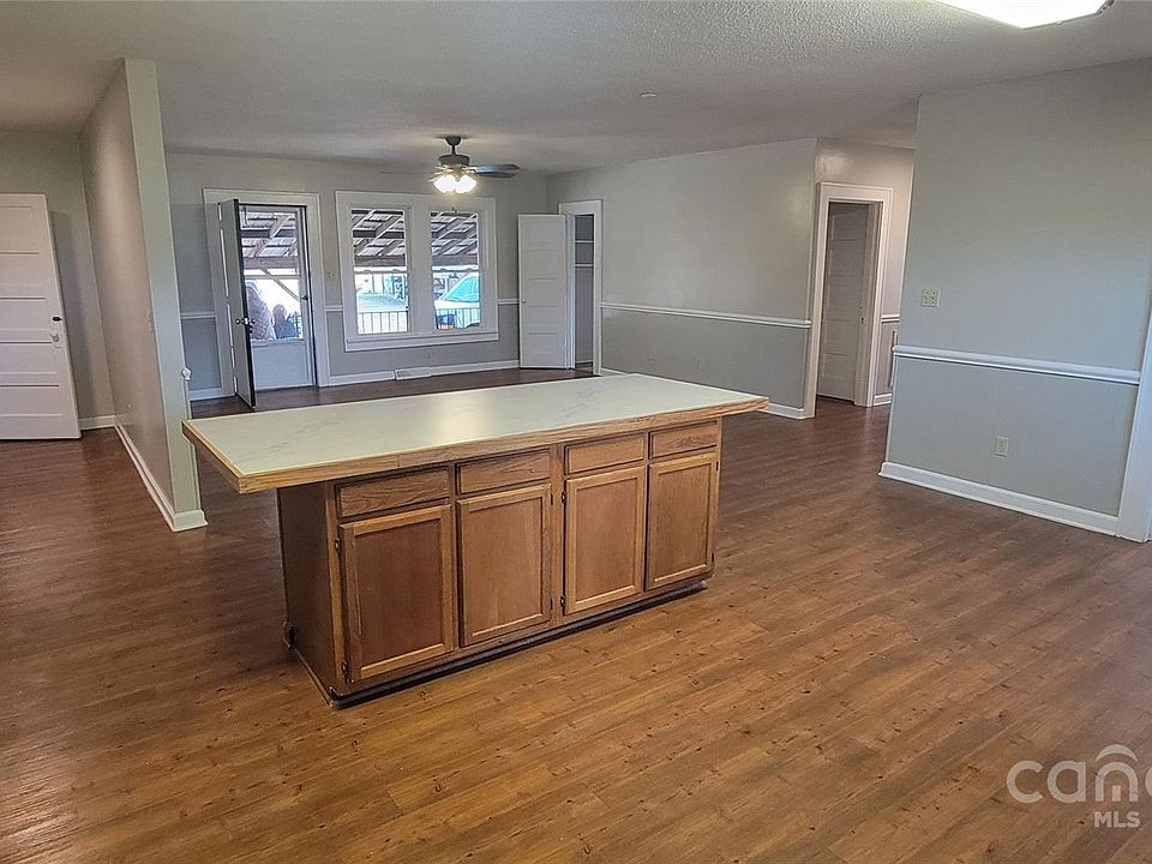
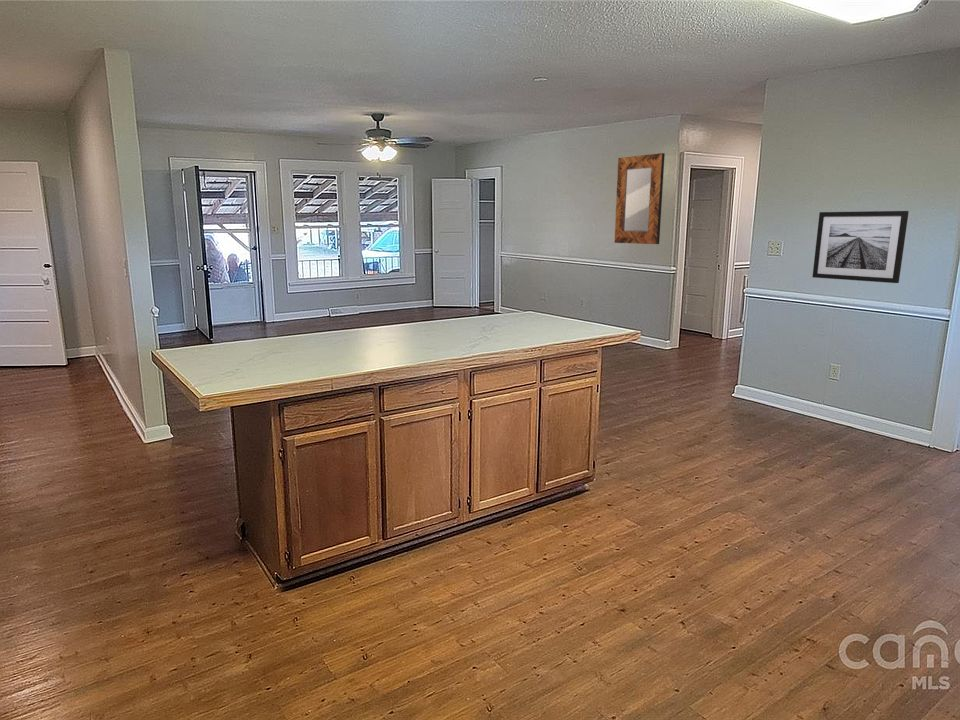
+ wall art [811,210,910,284]
+ home mirror [613,152,666,245]
